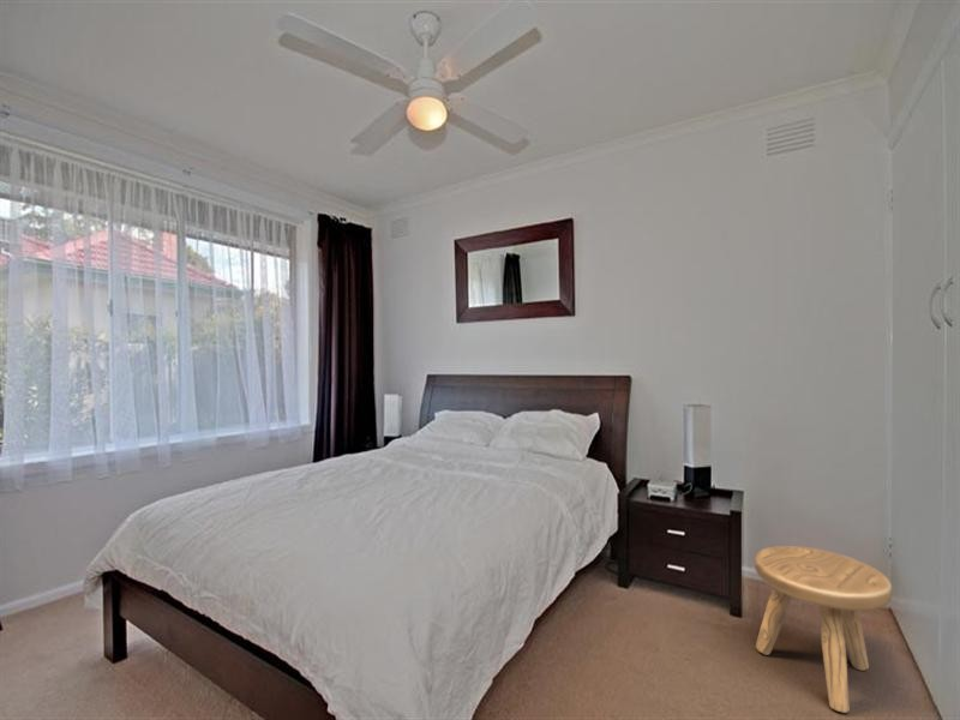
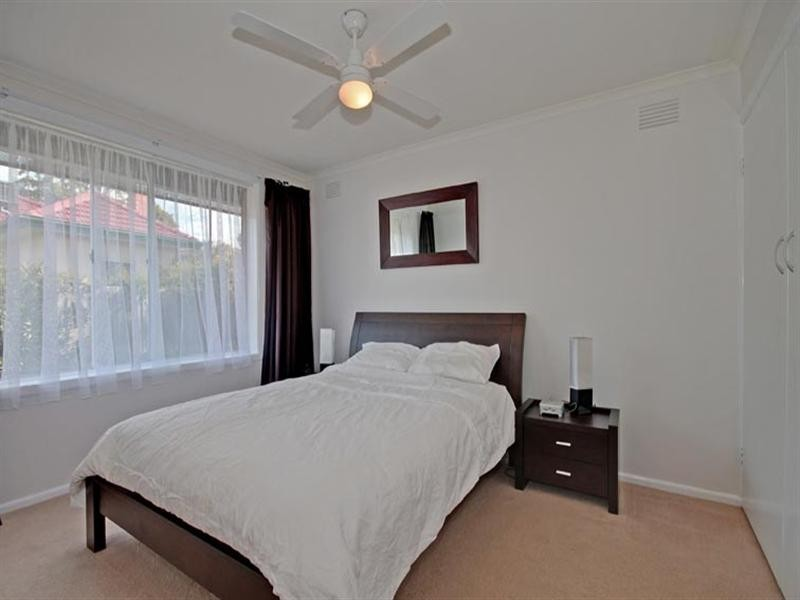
- stool [754,545,893,714]
